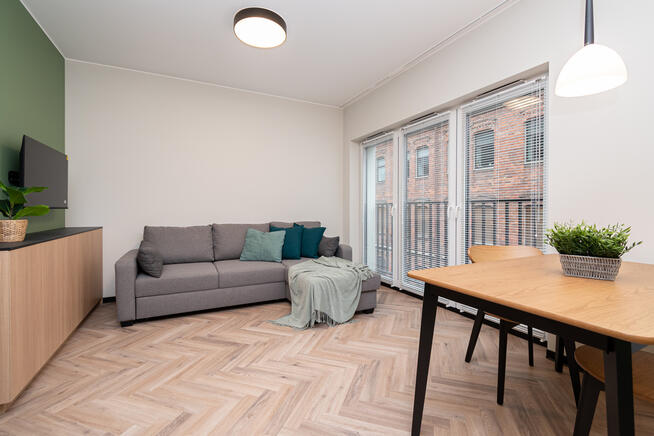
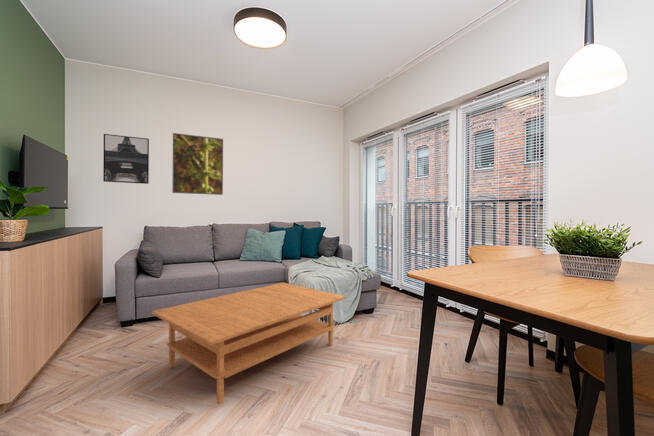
+ coffee table [151,282,347,405]
+ wall art [102,133,150,185]
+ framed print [171,132,224,196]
